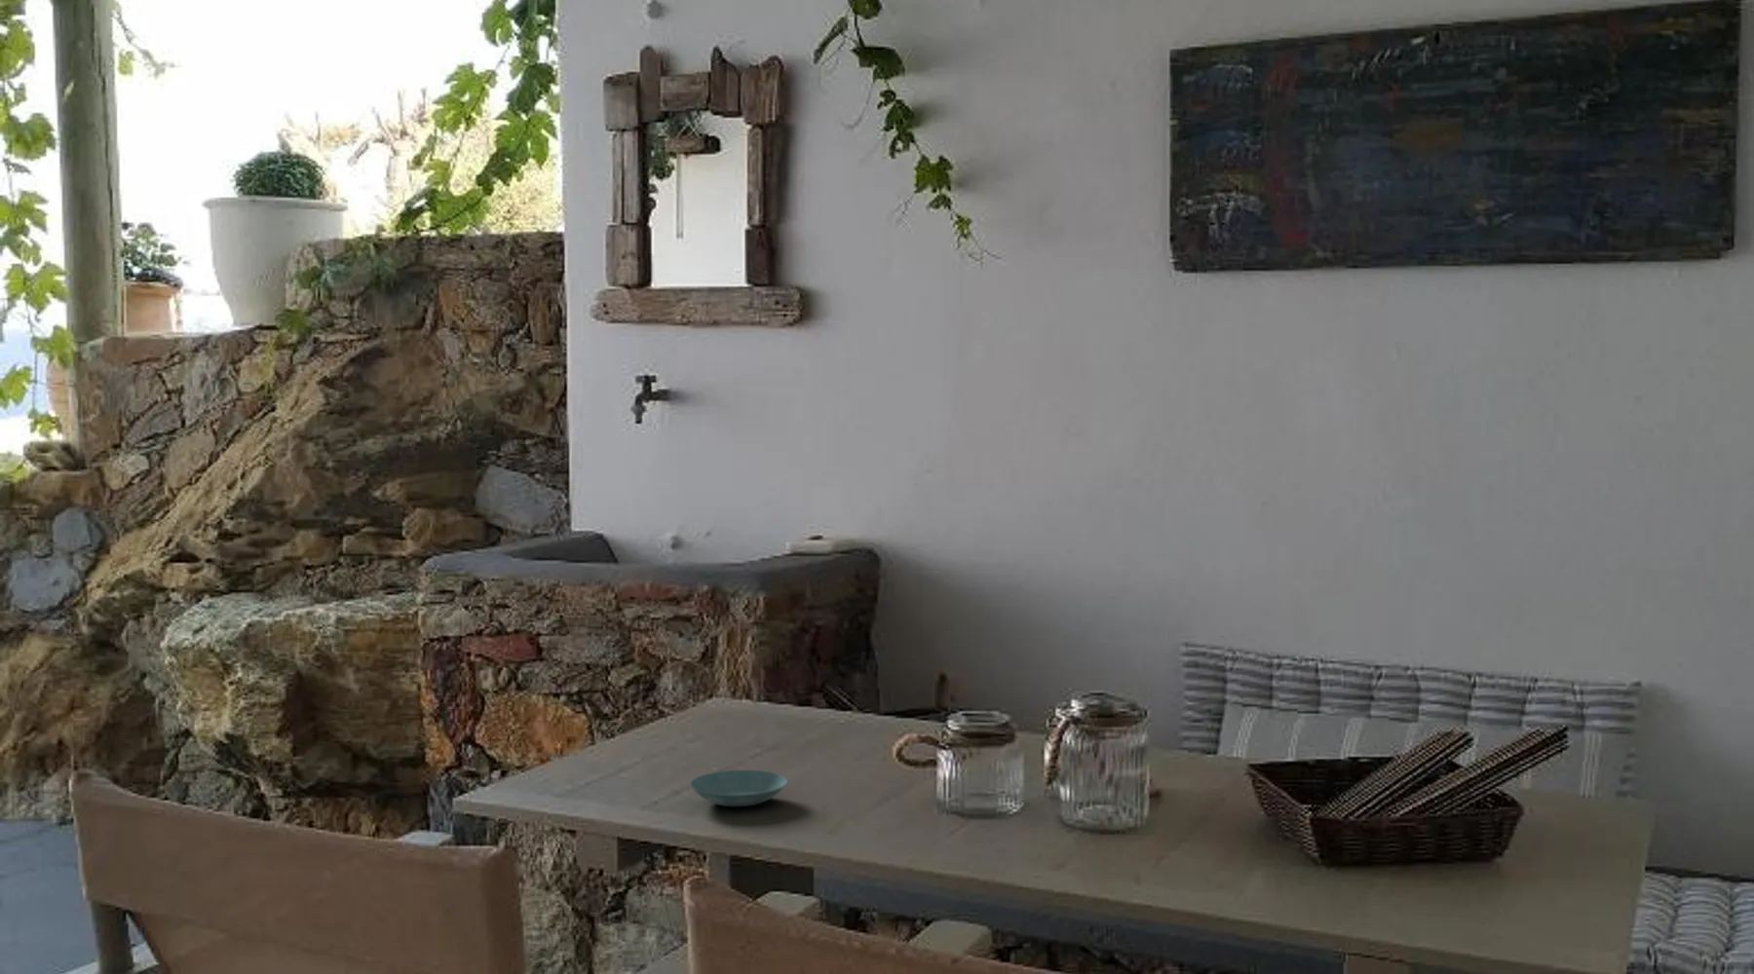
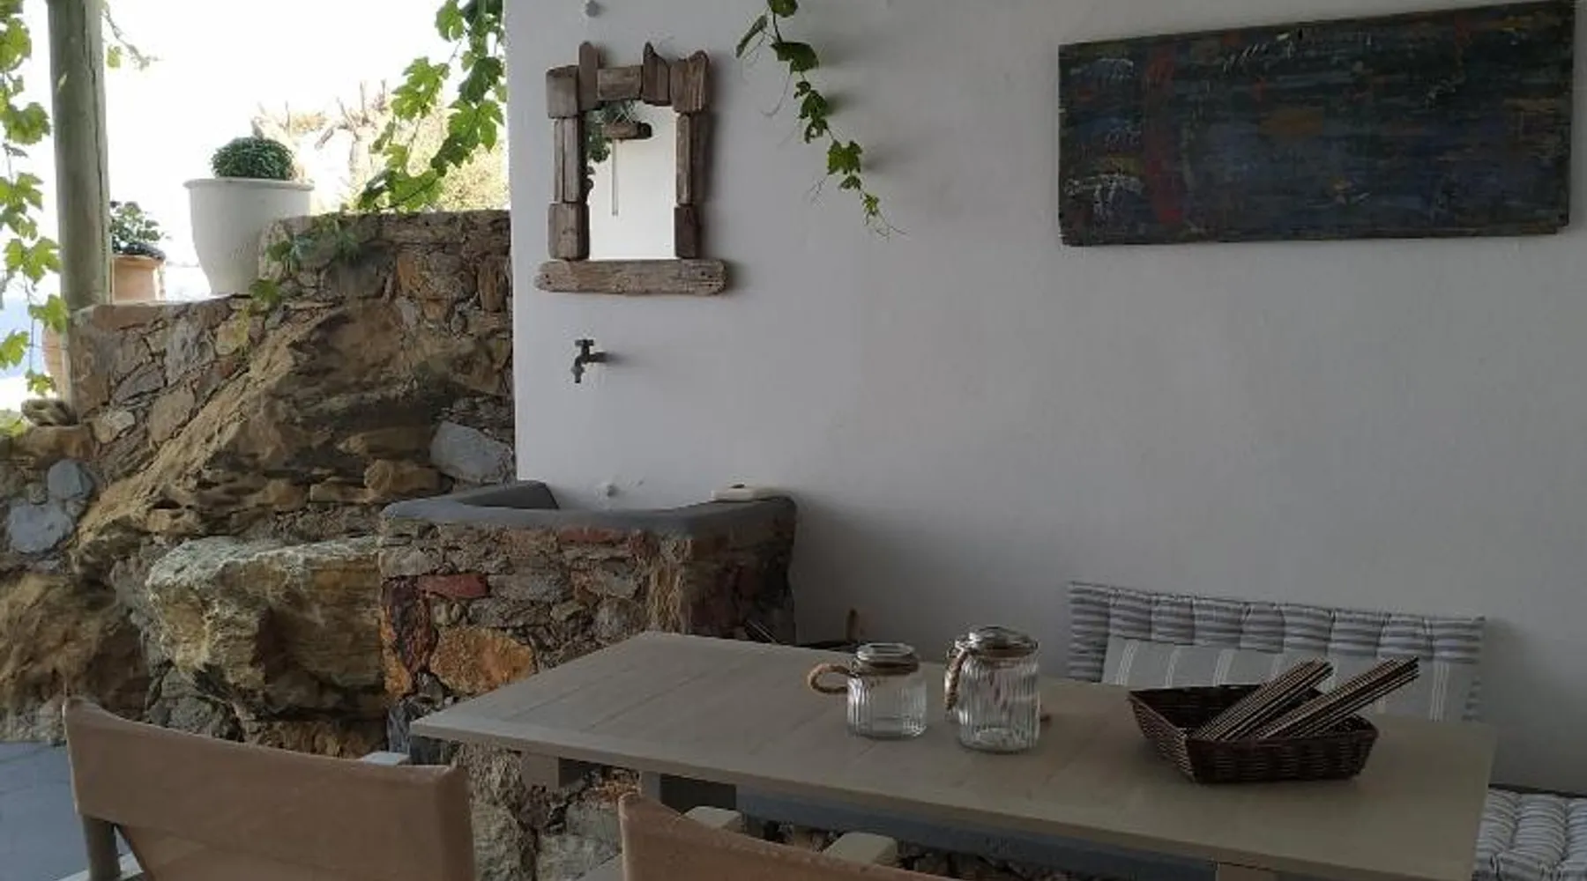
- saucer [689,769,788,807]
